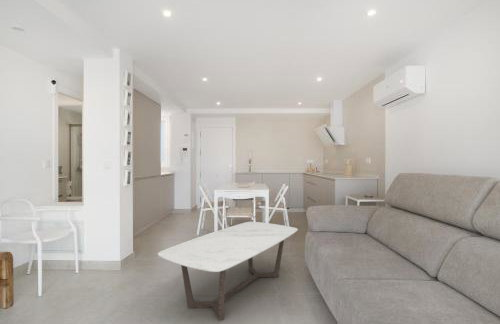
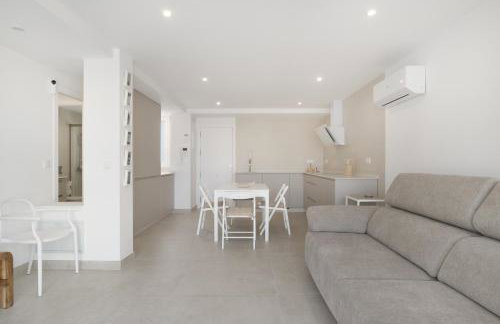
- coffee table [157,221,299,322]
